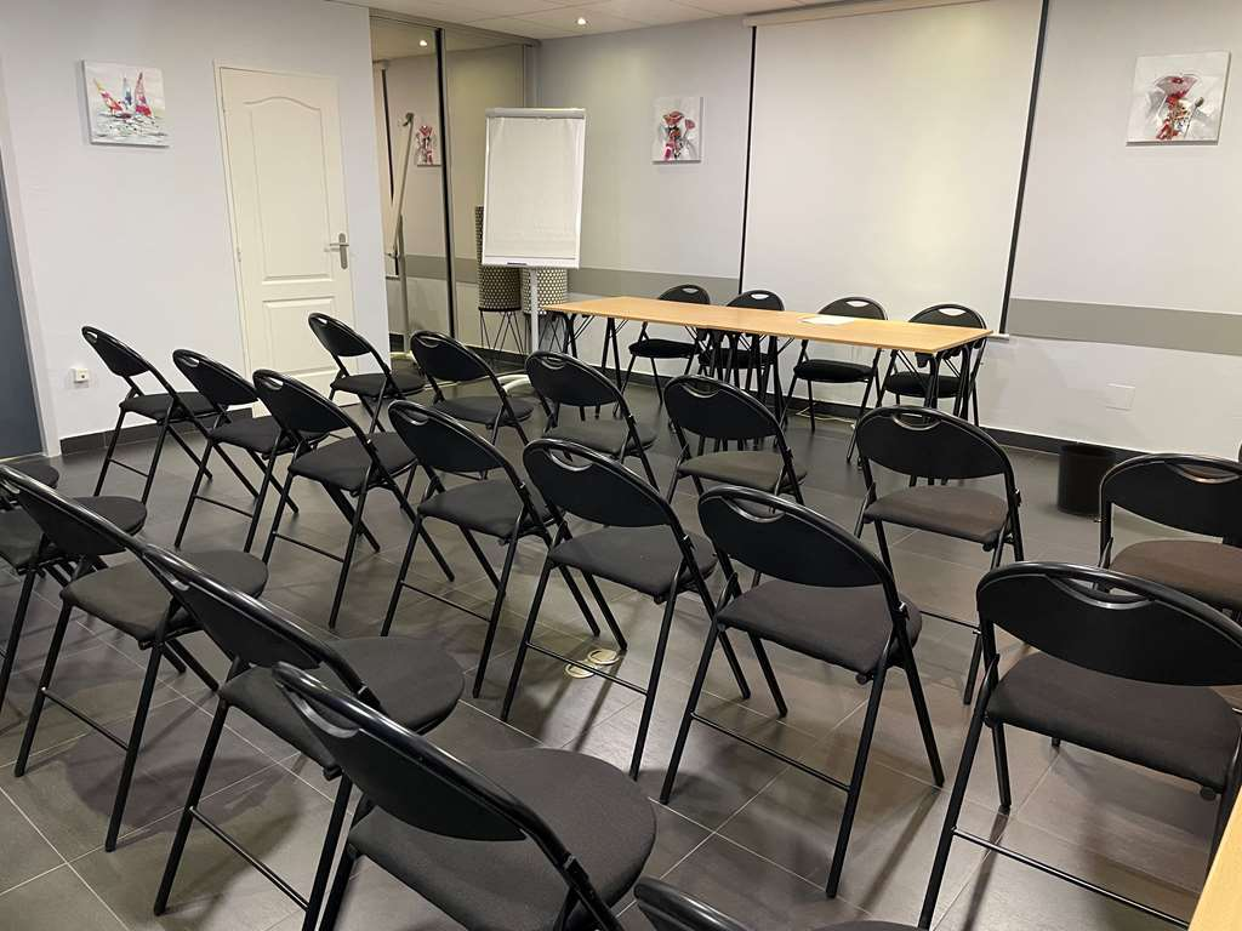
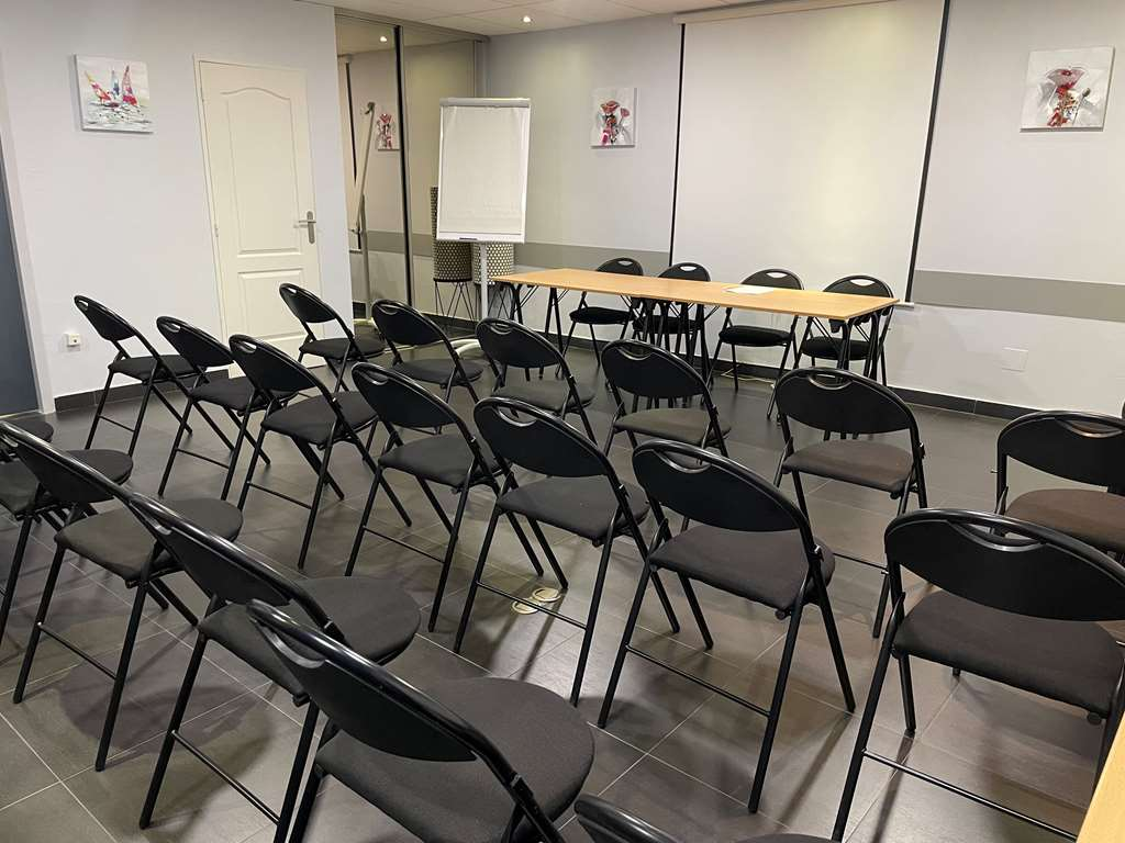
- wastebasket [1055,442,1119,518]
